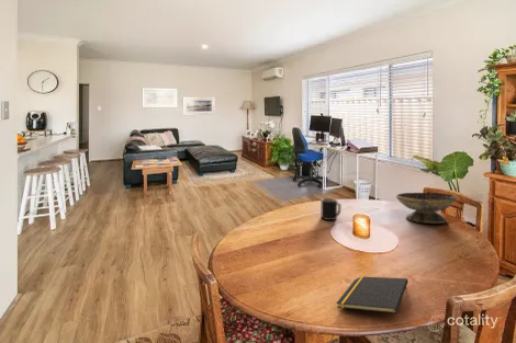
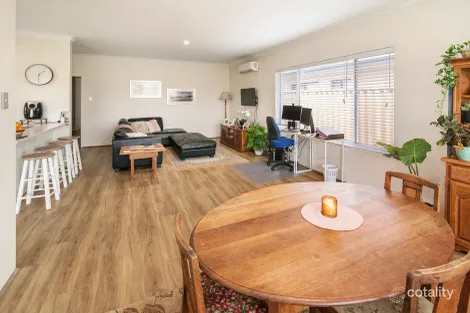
- notepad [336,275,408,315]
- decorative bowl [395,192,458,225]
- mug [321,197,341,221]
